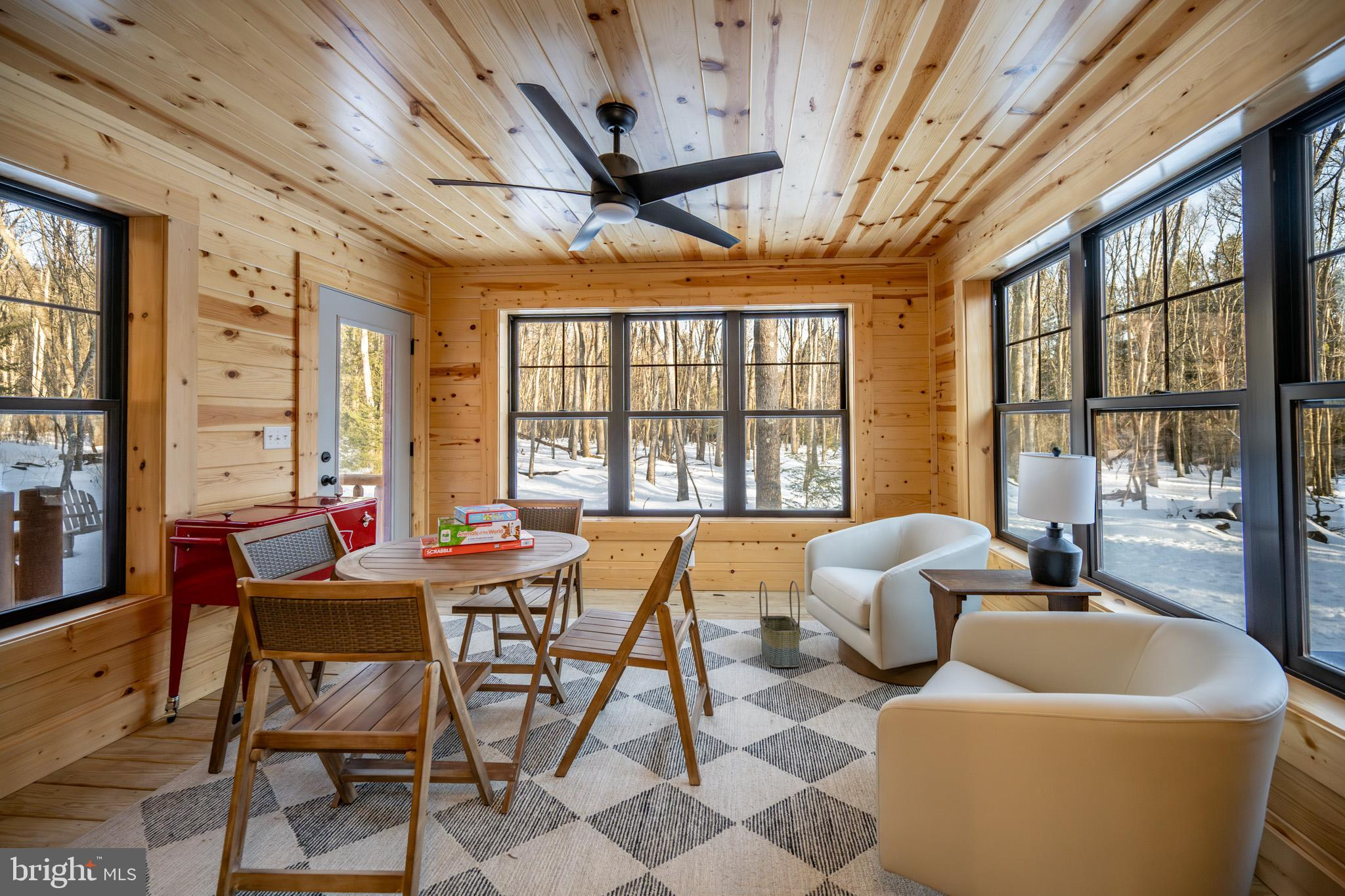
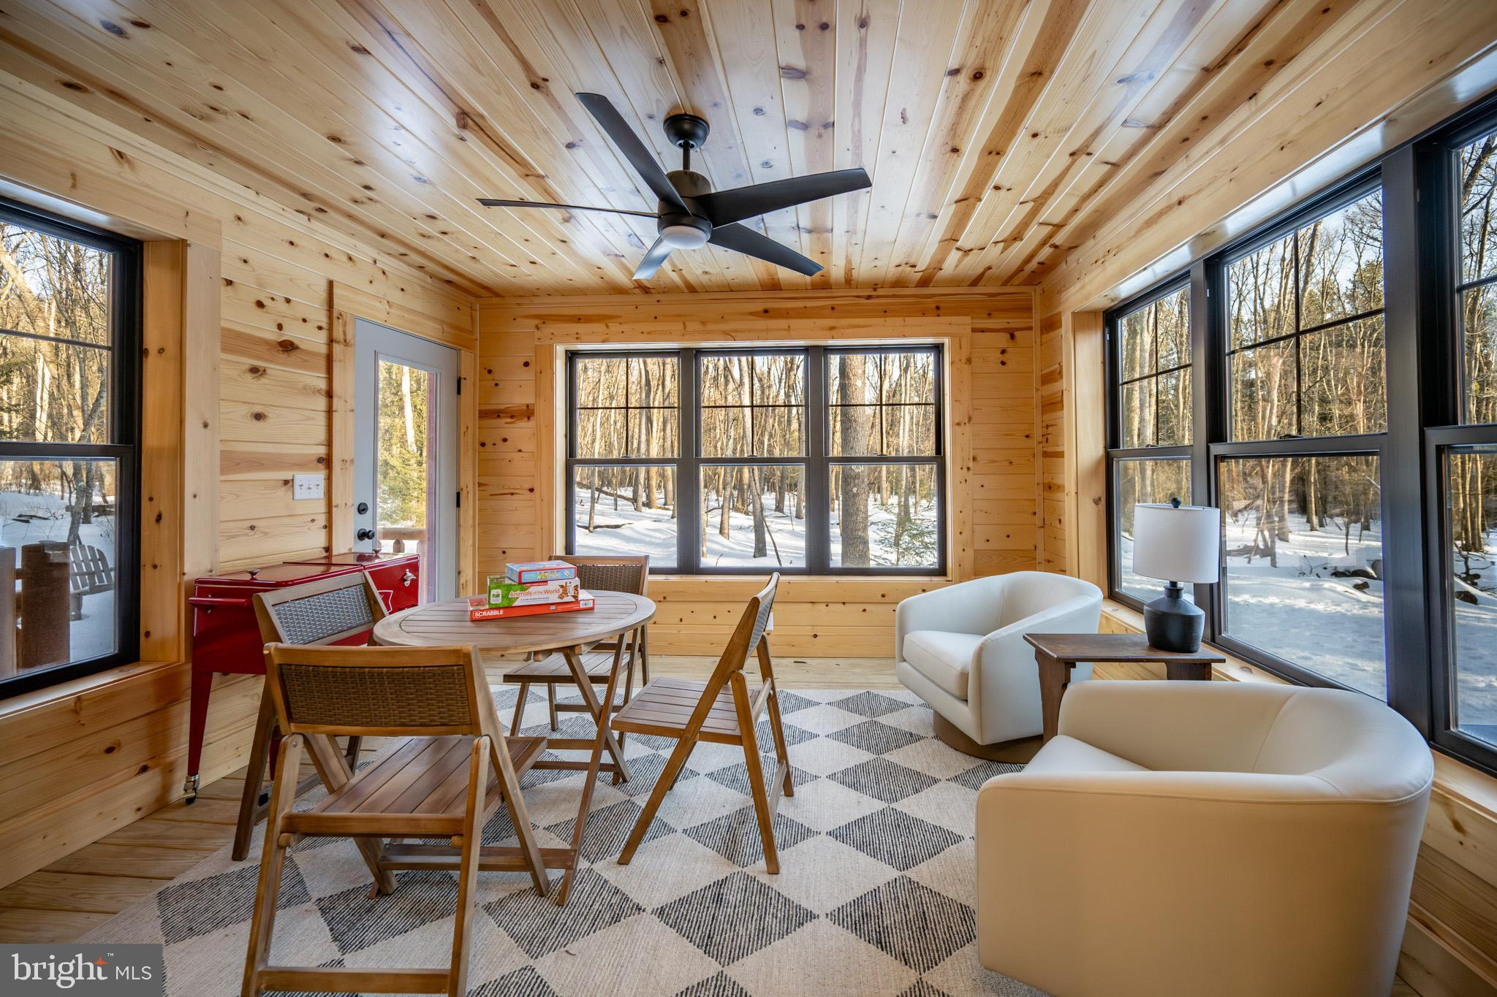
- basket [759,580,801,668]
